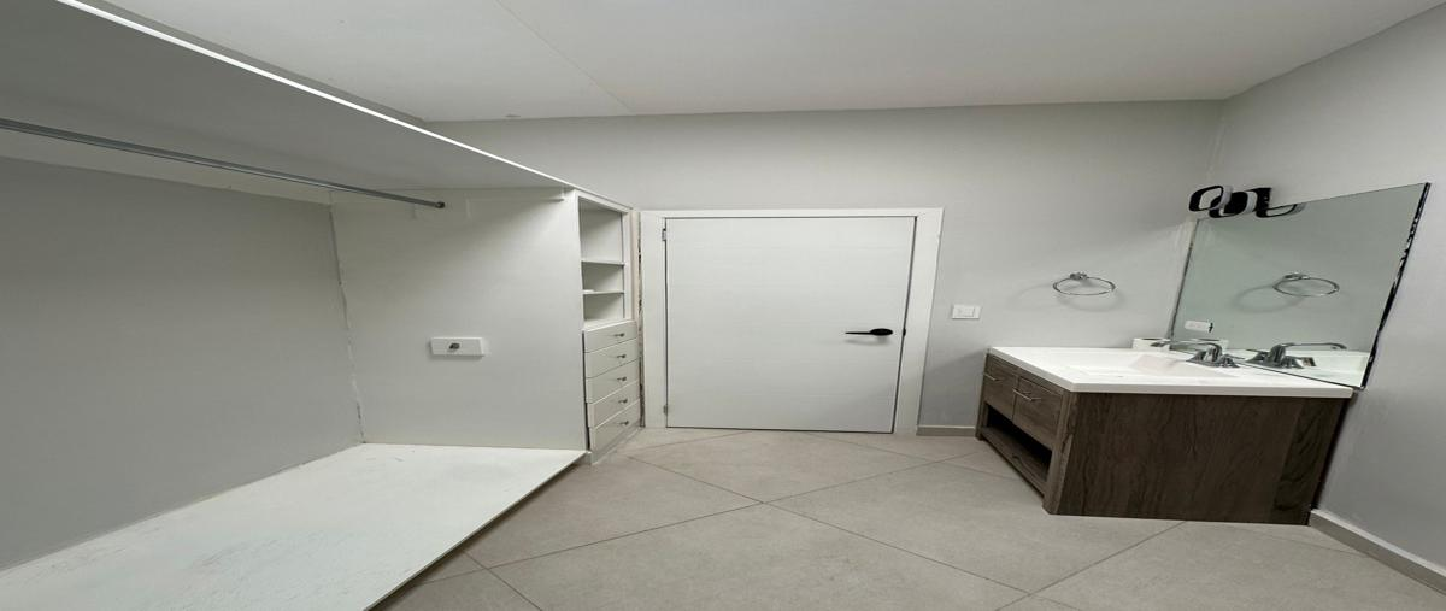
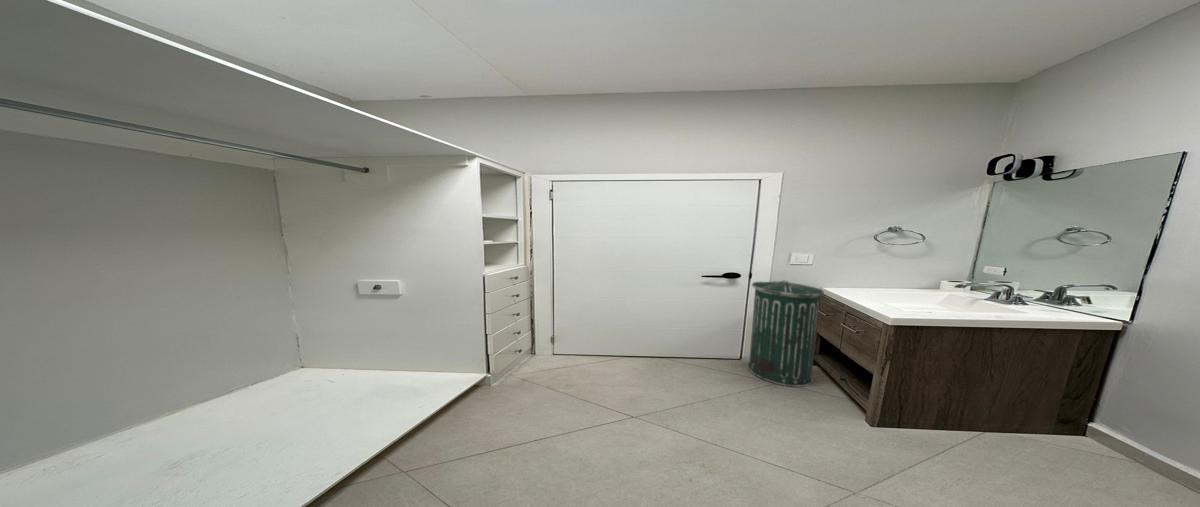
+ trash can [747,280,825,388]
